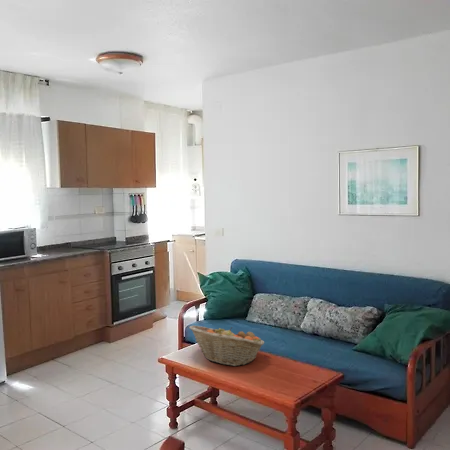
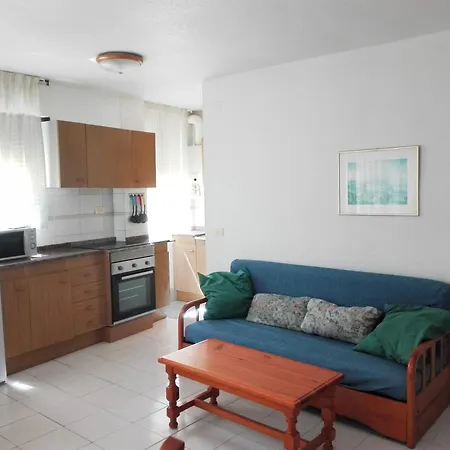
- fruit basket [188,324,265,367]
